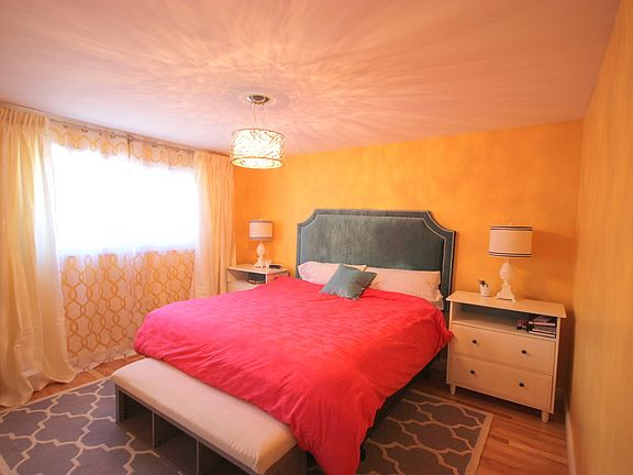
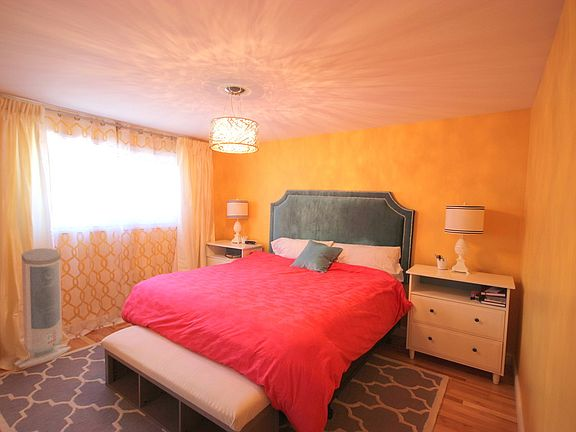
+ air purifier [13,247,72,369]
